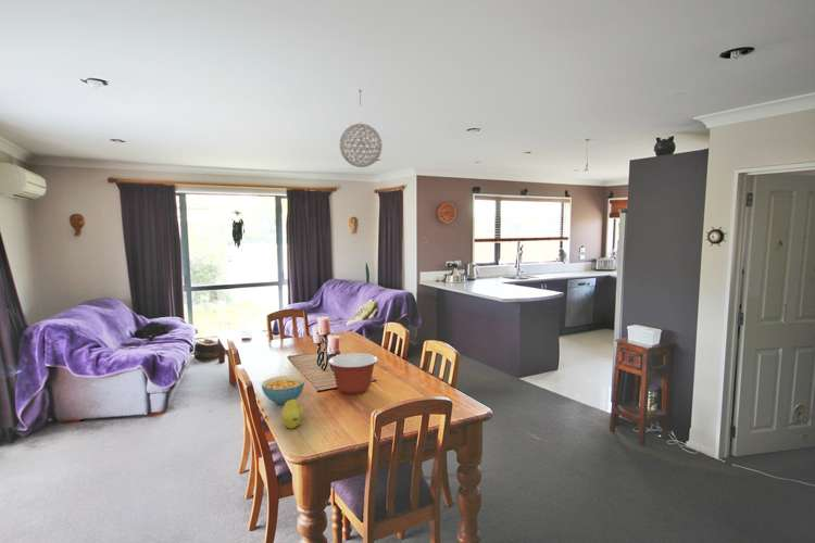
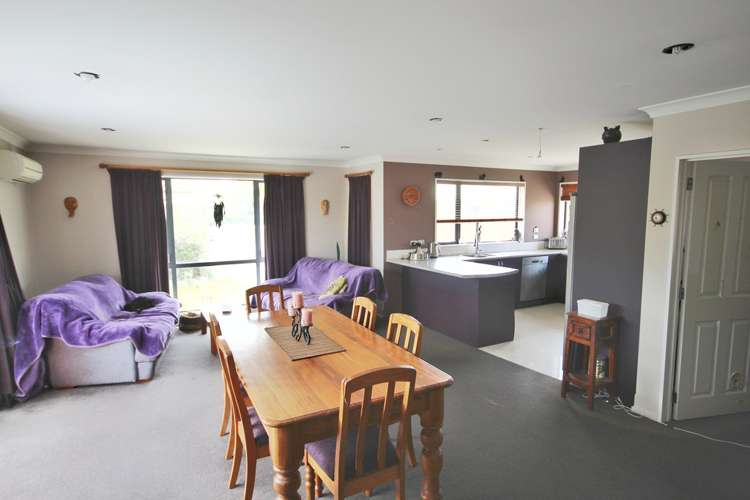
- fruit [280,399,305,430]
- pendant light [339,88,384,168]
- mixing bowl [327,352,379,395]
- cereal bowl [261,375,305,405]
